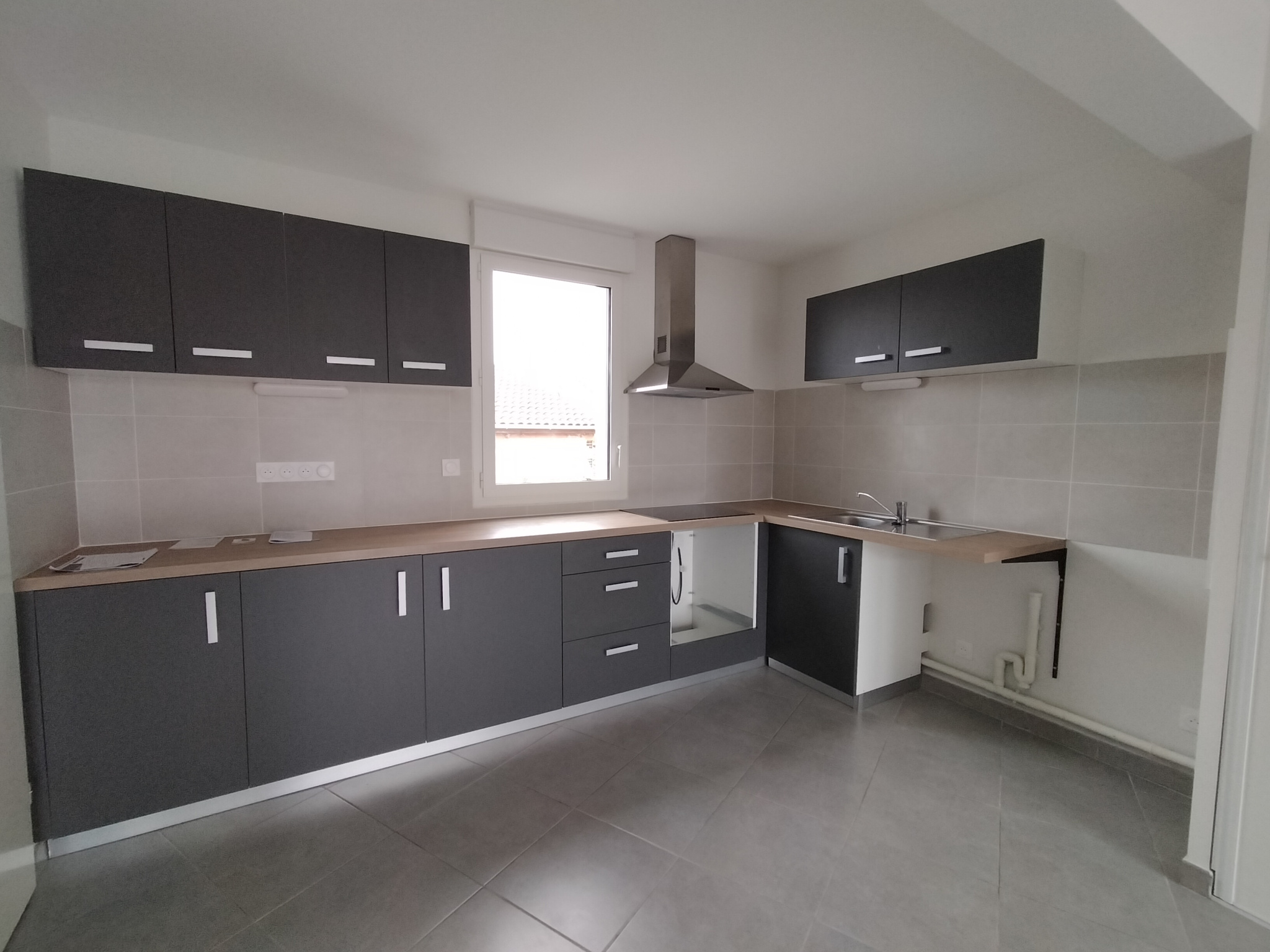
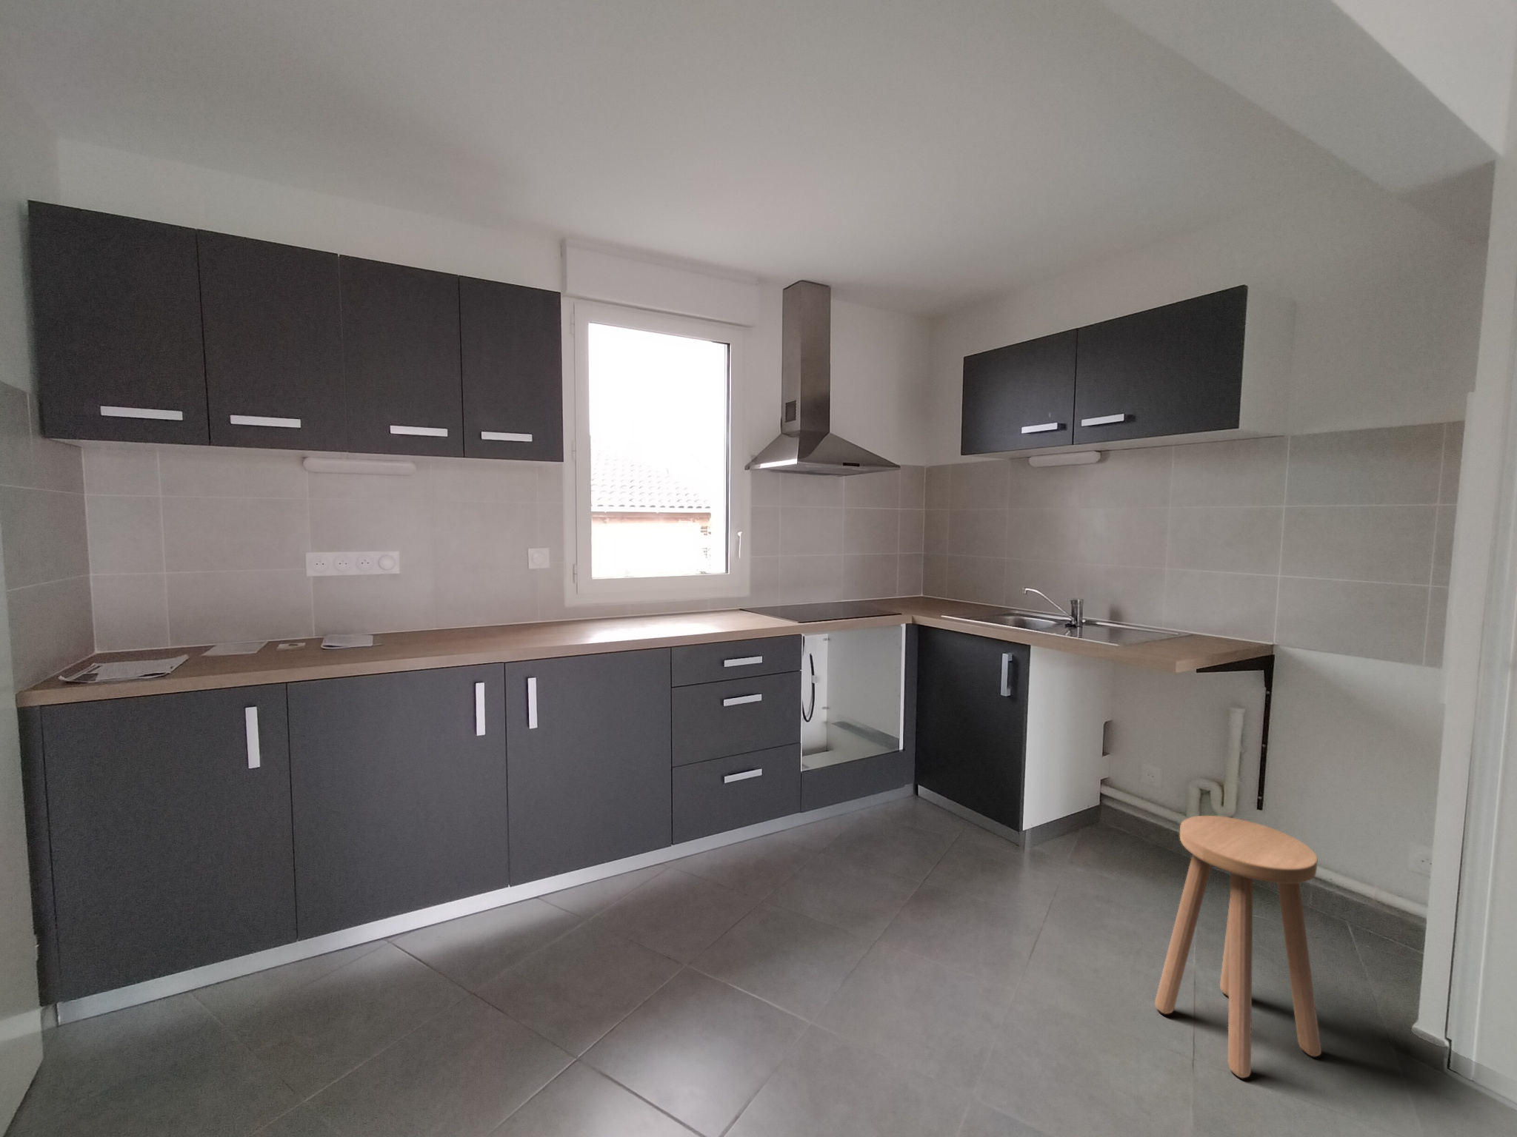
+ stool [1154,815,1322,1078]
